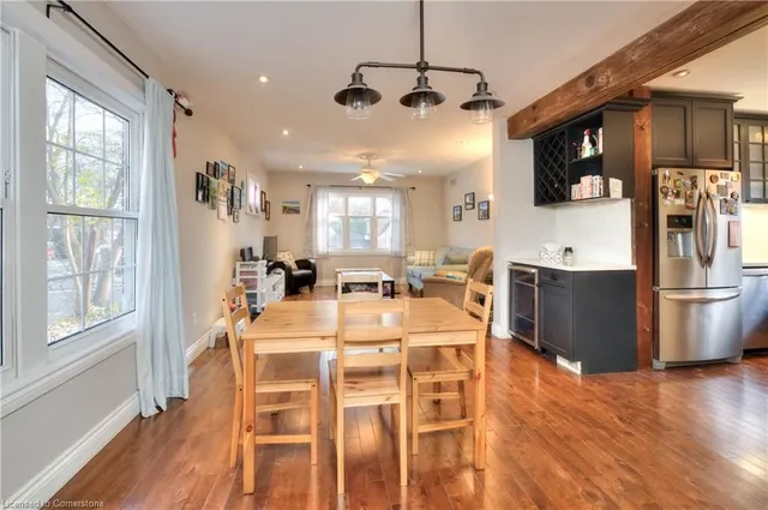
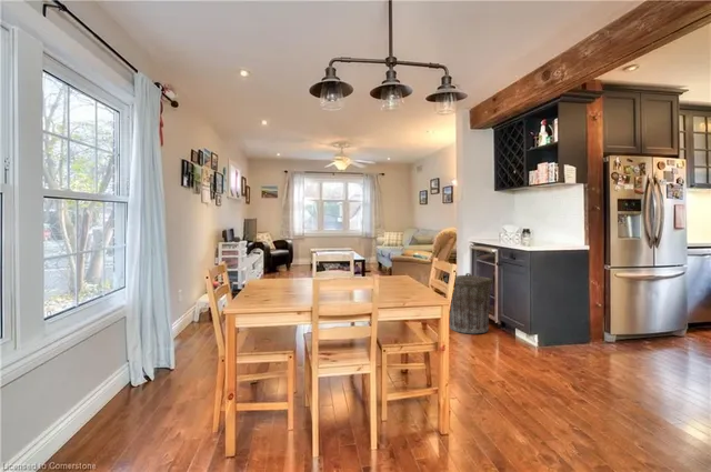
+ trash can [443,272,494,334]
